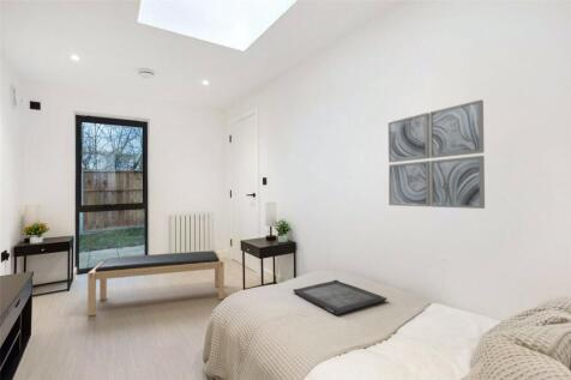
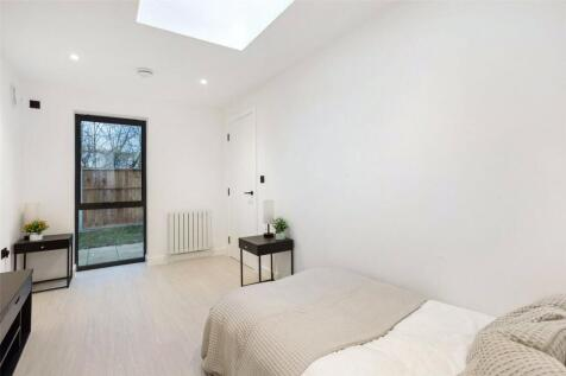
- wall art [387,98,486,210]
- serving tray [291,279,389,316]
- bench [86,249,226,316]
